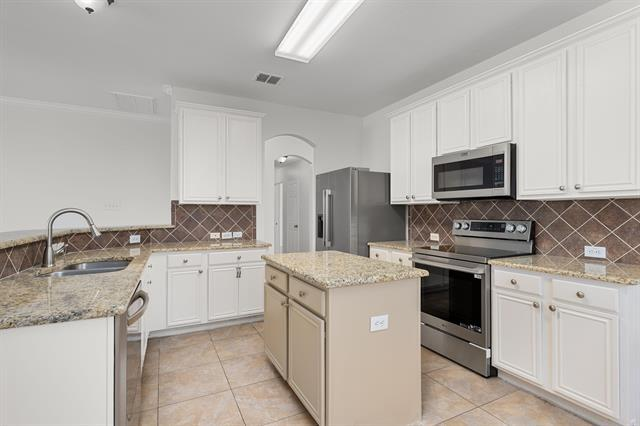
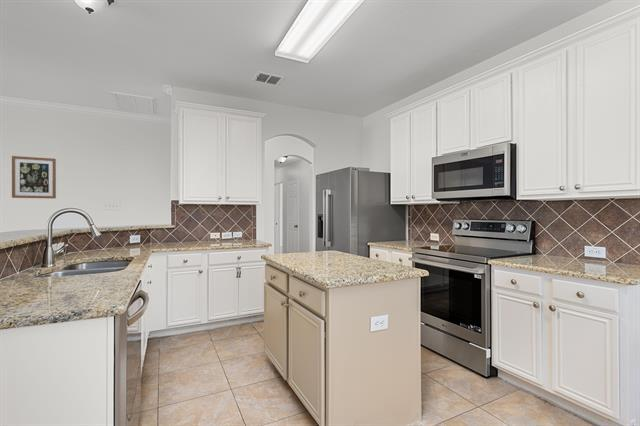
+ wall art [11,155,57,199]
